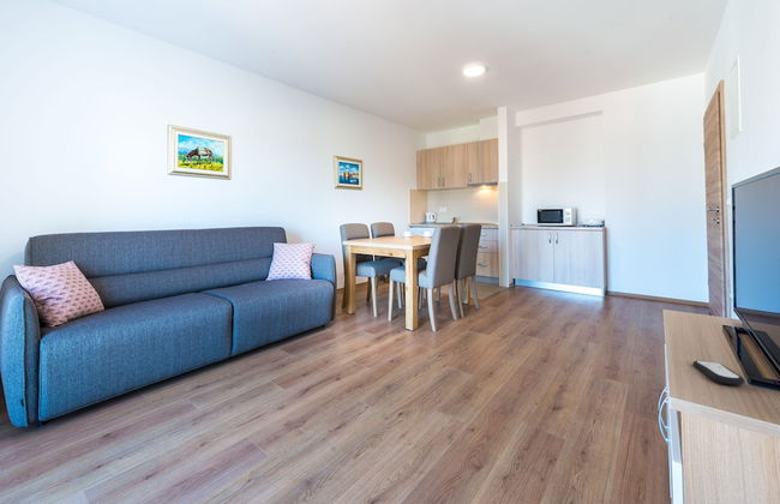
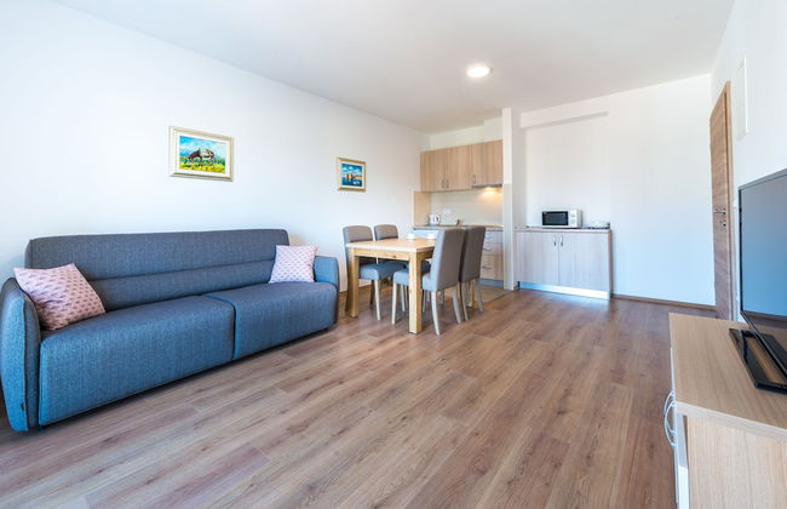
- remote control [692,360,745,386]
